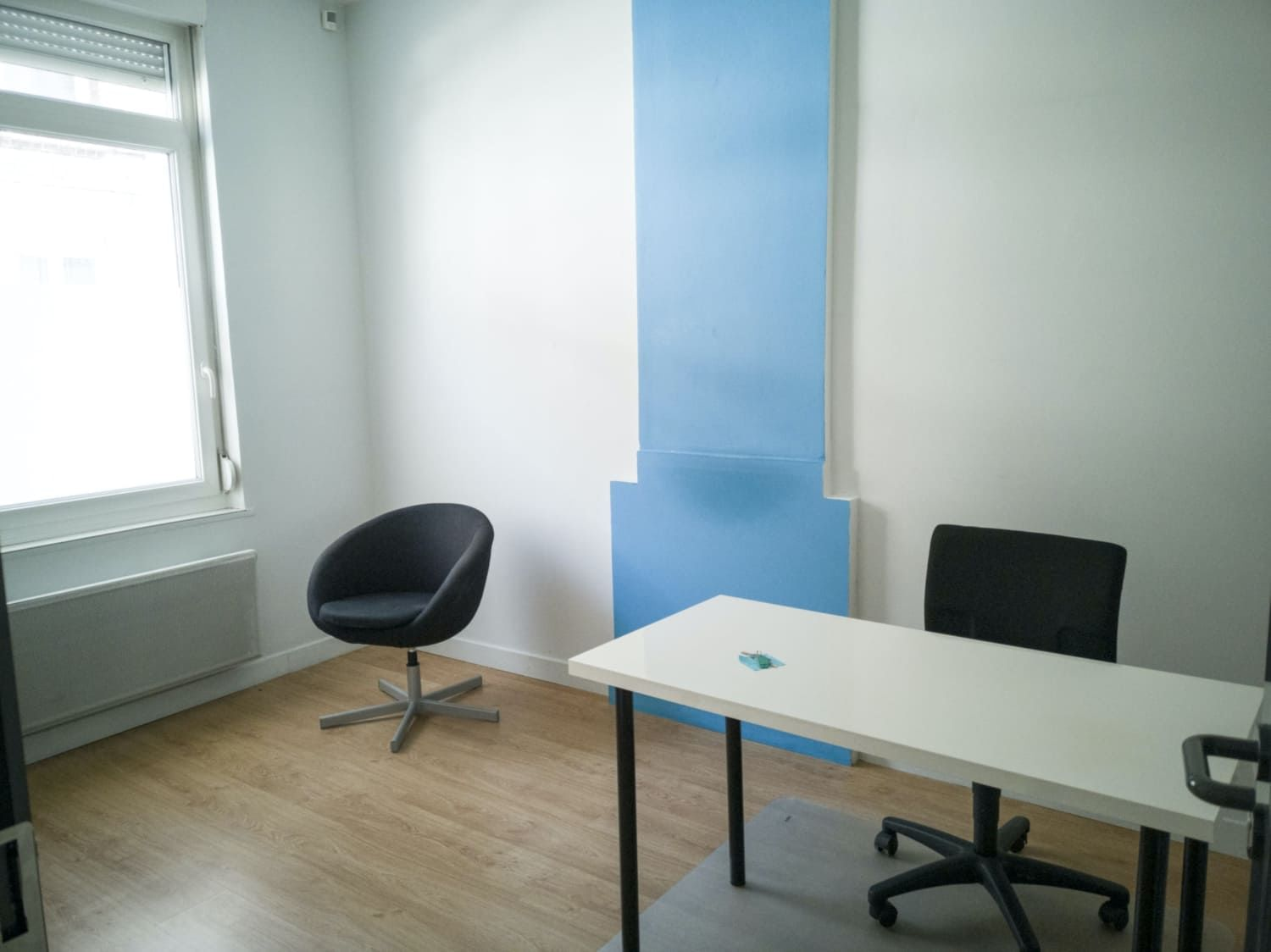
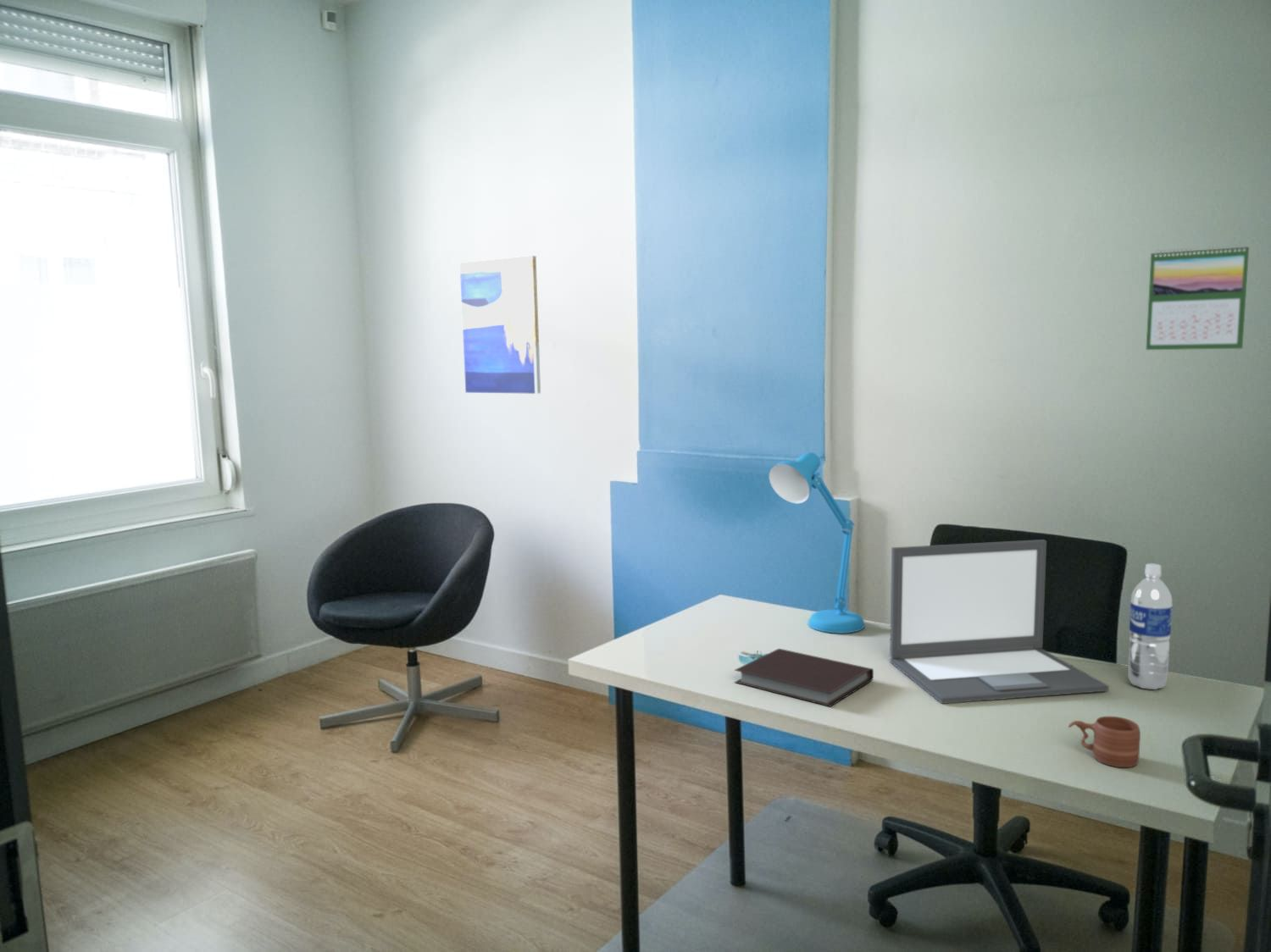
+ notebook [733,648,874,707]
+ water bottle [1127,562,1174,690]
+ desk lamp [768,451,865,634]
+ mug [1068,716,1141,768]
+ calendar [1146,243,1250,351]
+ wall art [459,255,541,395]
+ laptop [889,539,1110,705]
